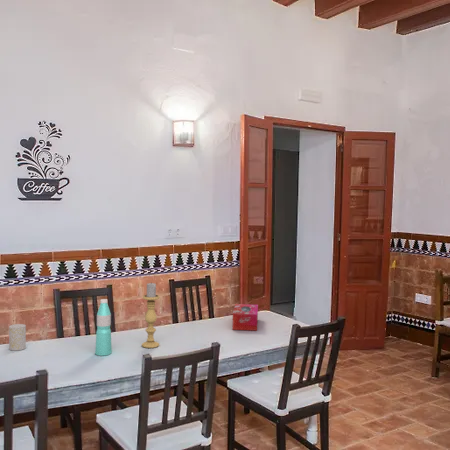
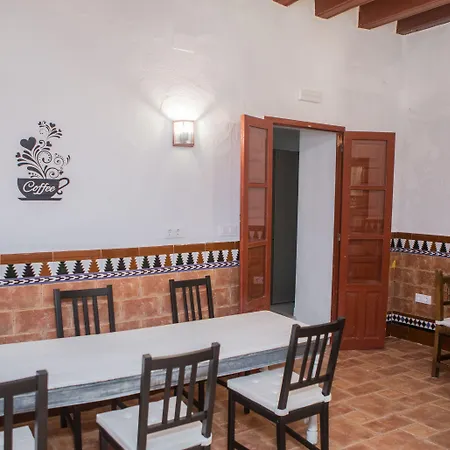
- cup [8,323,27,352]
- water bottle [94,298,113,357]
- tissue box [231,303,259,332]
- candle holder [141,281,160,349]
